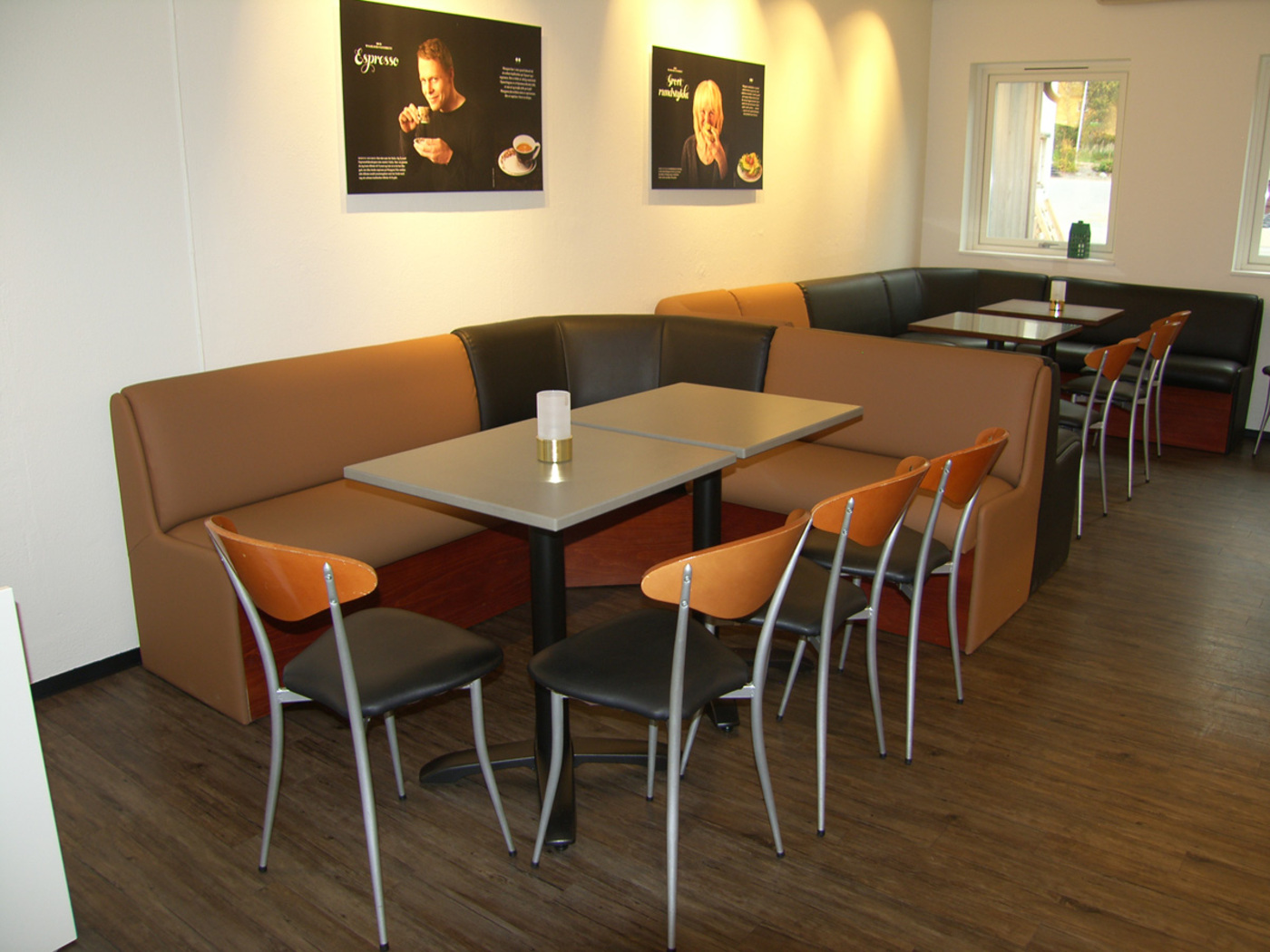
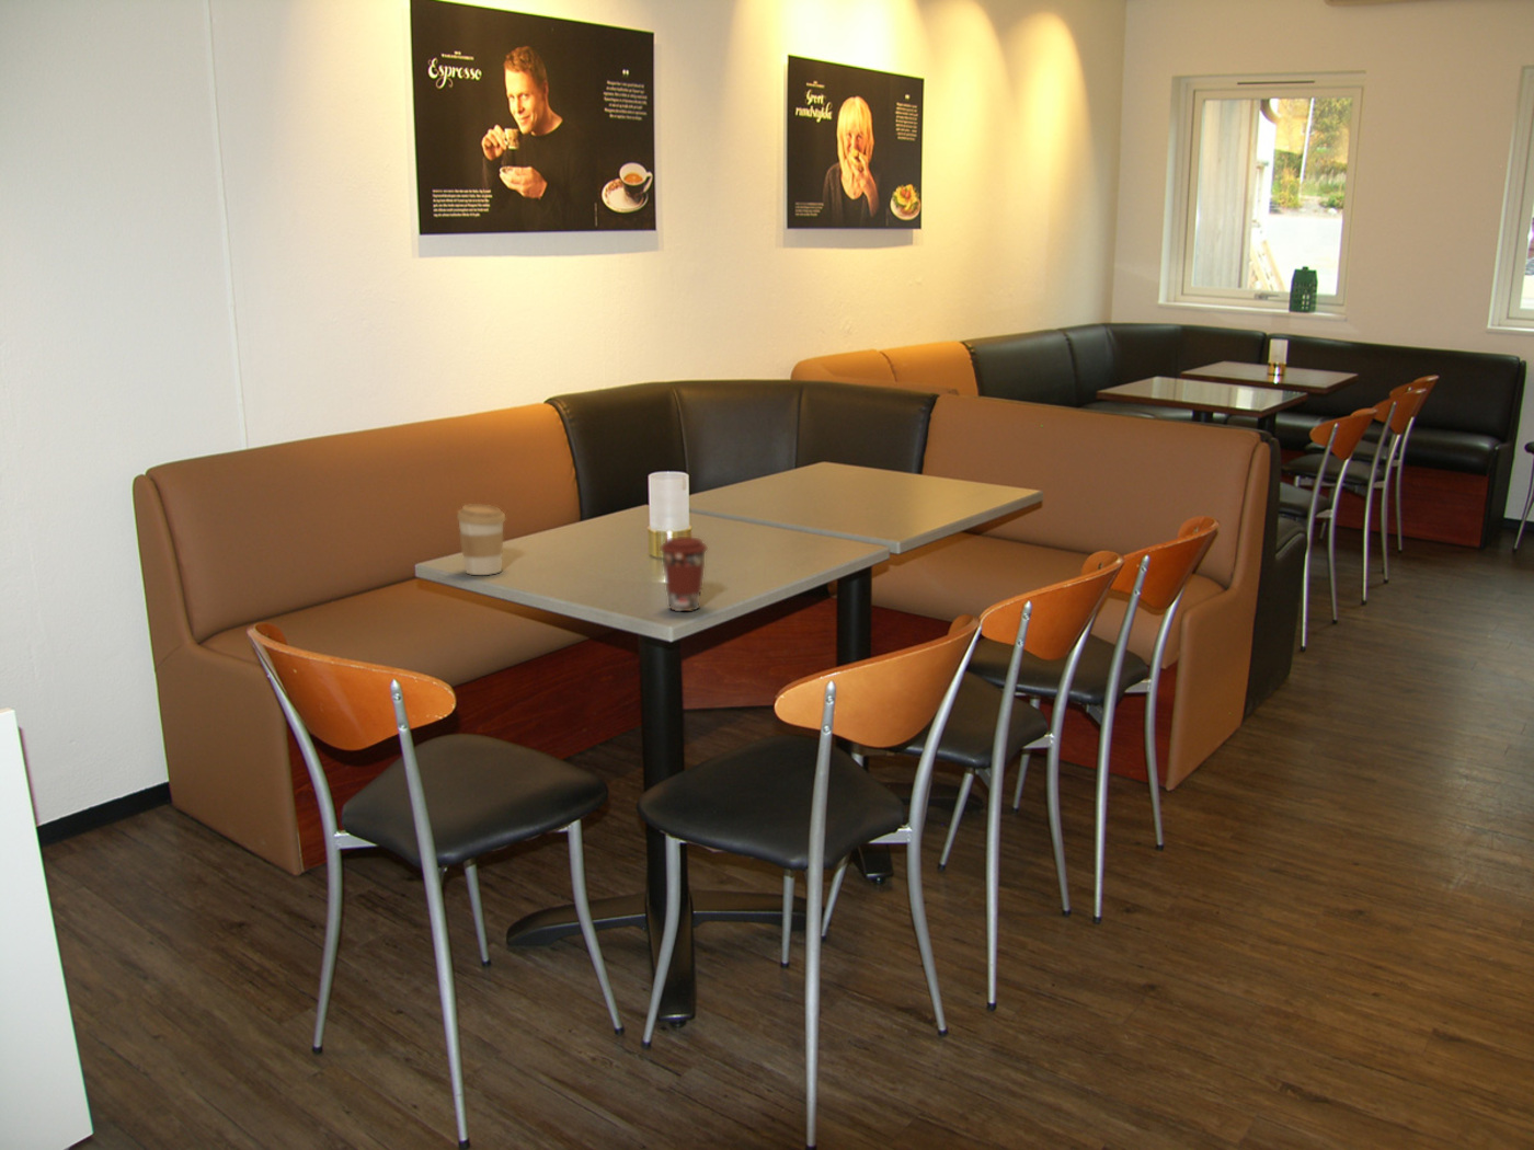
+ coffee cup [455,503,507,576]
+ coffee cup [658,535,709,612]
